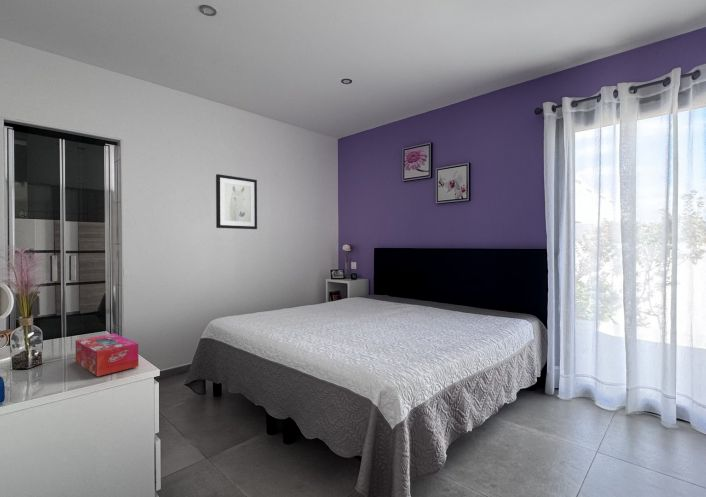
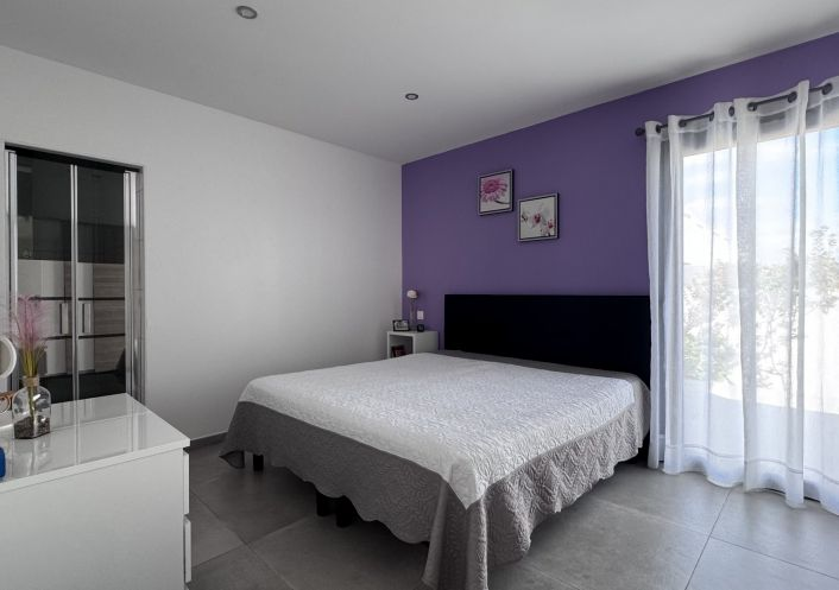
- tissue box [74,333,139,377]
- wall art [215,173,258,230]
